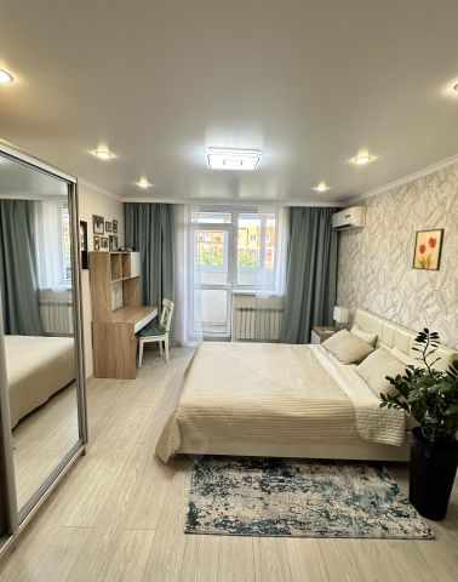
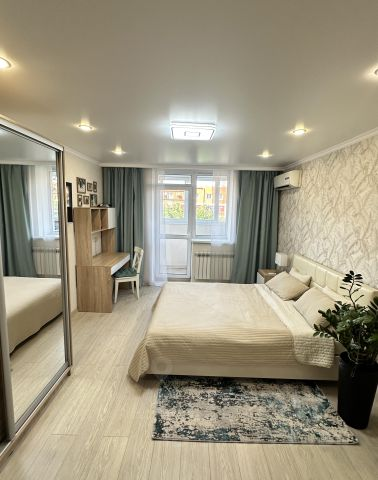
- wall art [411,228,446,273]
